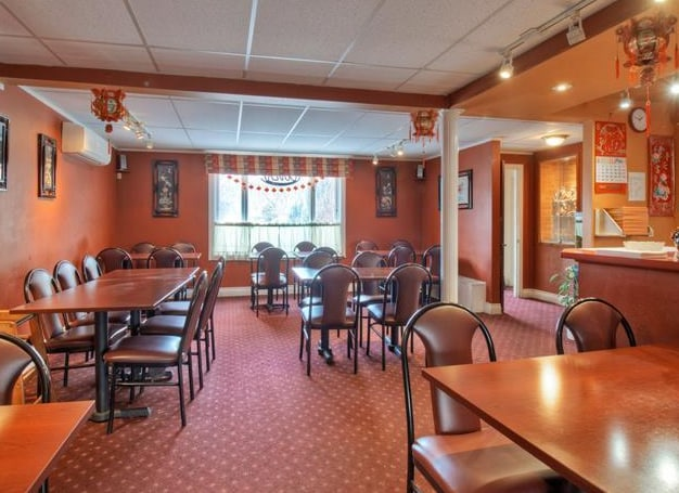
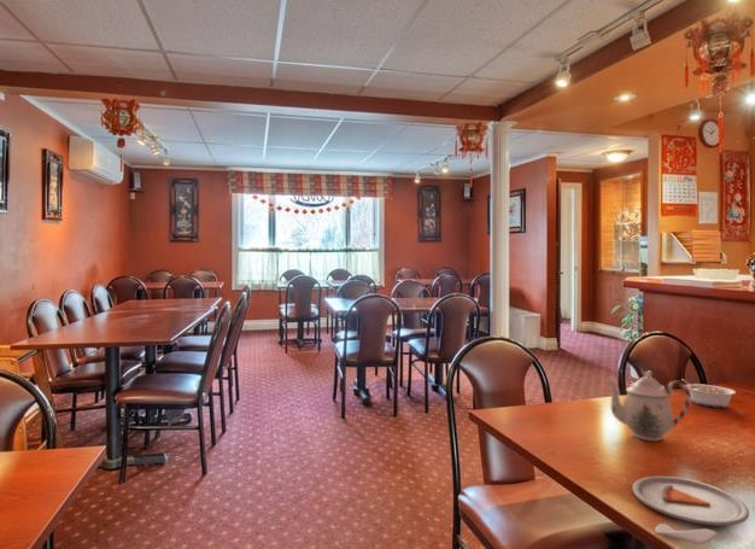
+ legume [681,378,737,408]
+ dinner plate [631,475,750,545]
+ teapot [604,370,691,442]
